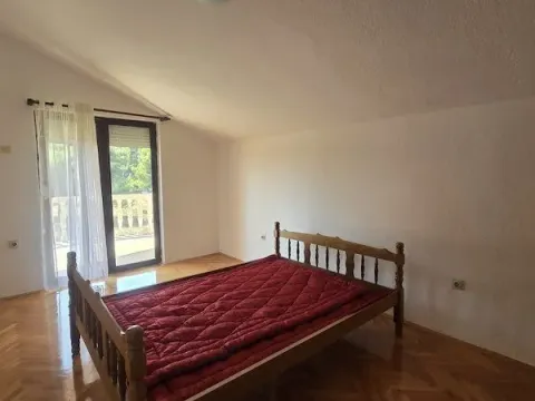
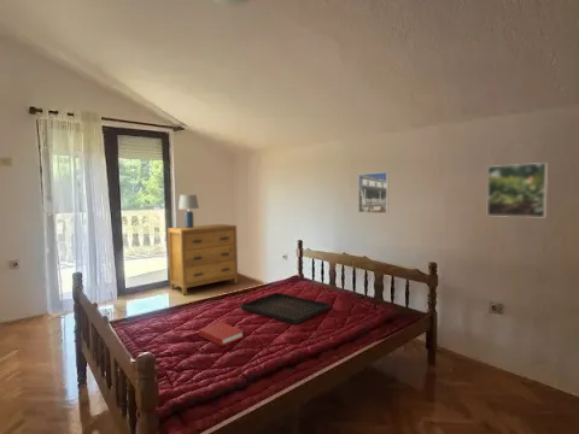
+ serving tray [239,291,332,326]
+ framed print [357,171,390,215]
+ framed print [486,162,549,218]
+ lamp [177,194,200,228]
+ book [198,321,246,347]
+ dresser [166,223,239,295]
